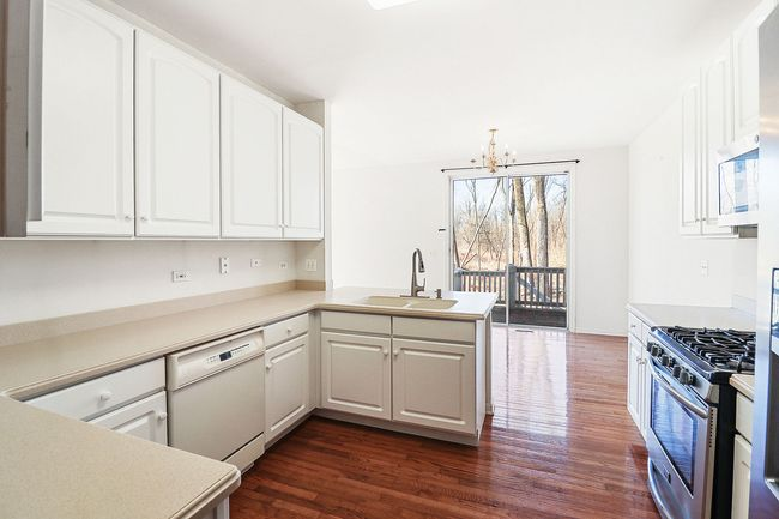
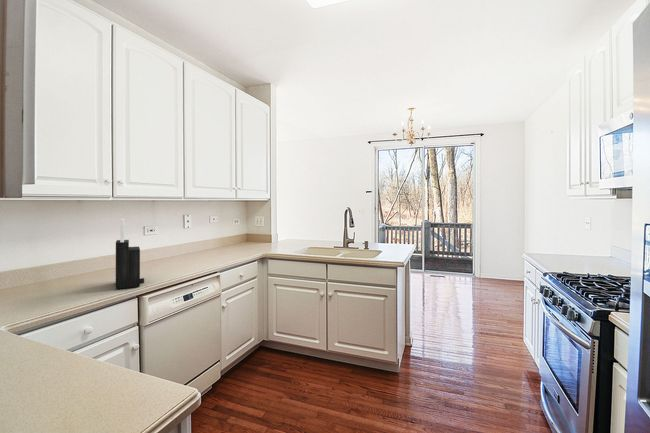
+ knife block [115,218,145,290]
